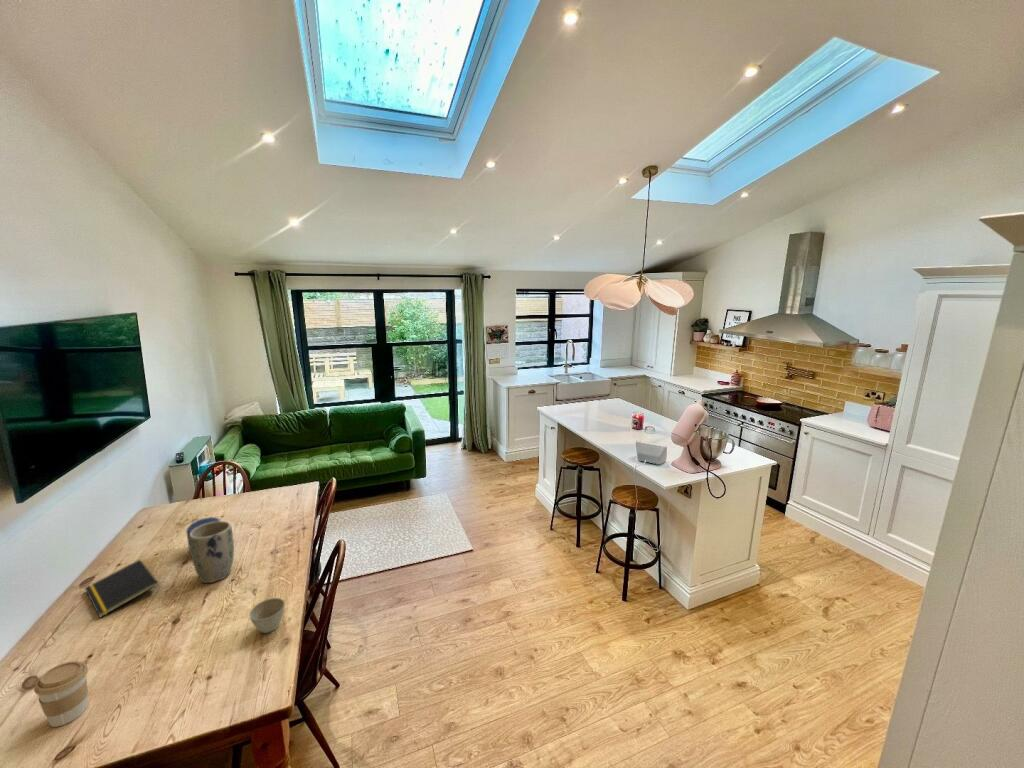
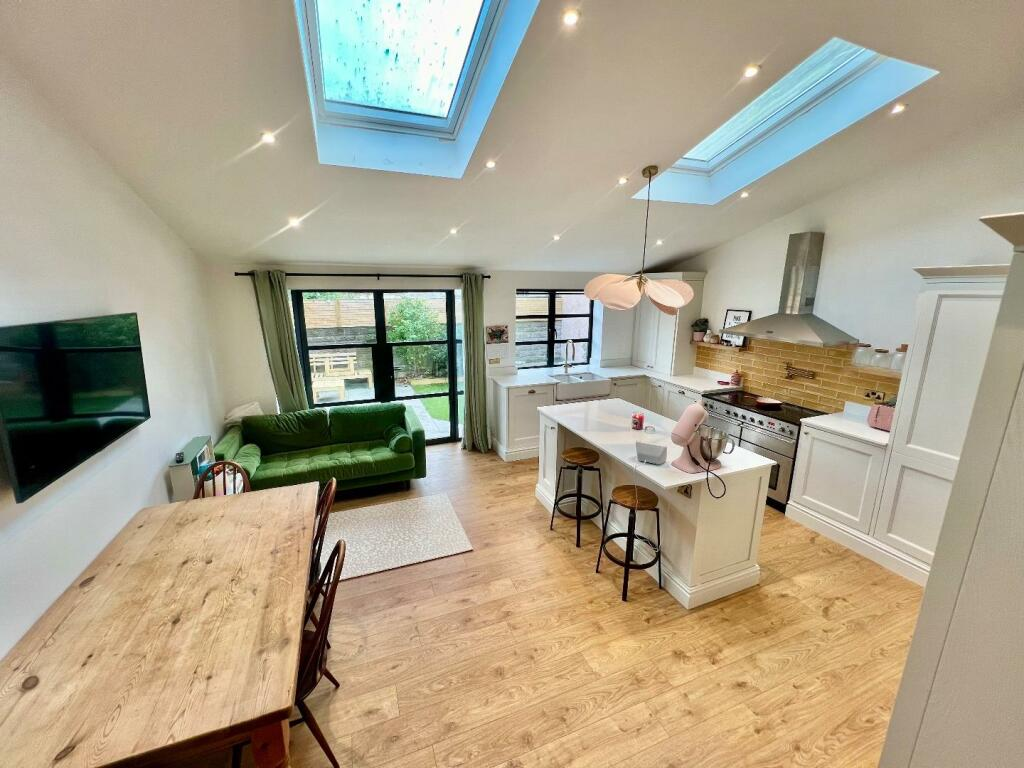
- notepad [84,559,160,618]
- candle [185,516,221,555]
- plant pot [190,520,235,584]
- coffee cup [33,660,89,728]
- flower pot [248,597,286,634]
